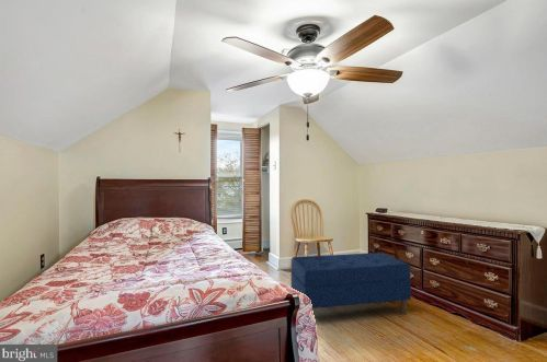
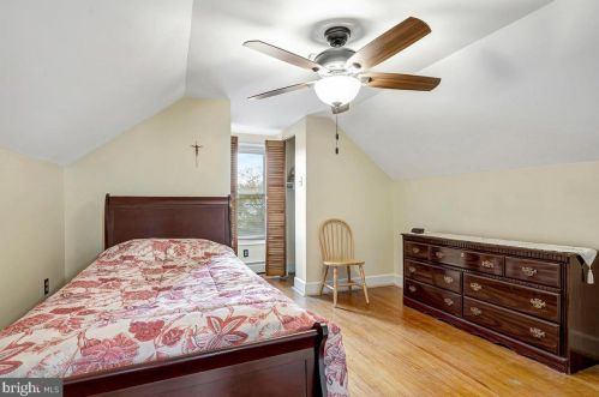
- bench [290,252,412,316]
